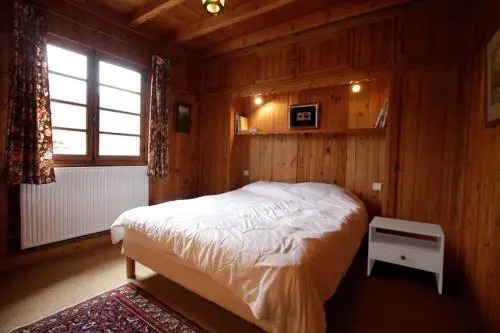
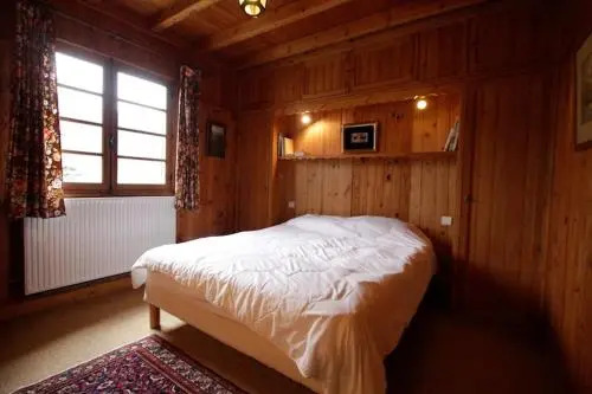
- nightstand [367,216,445,295]
